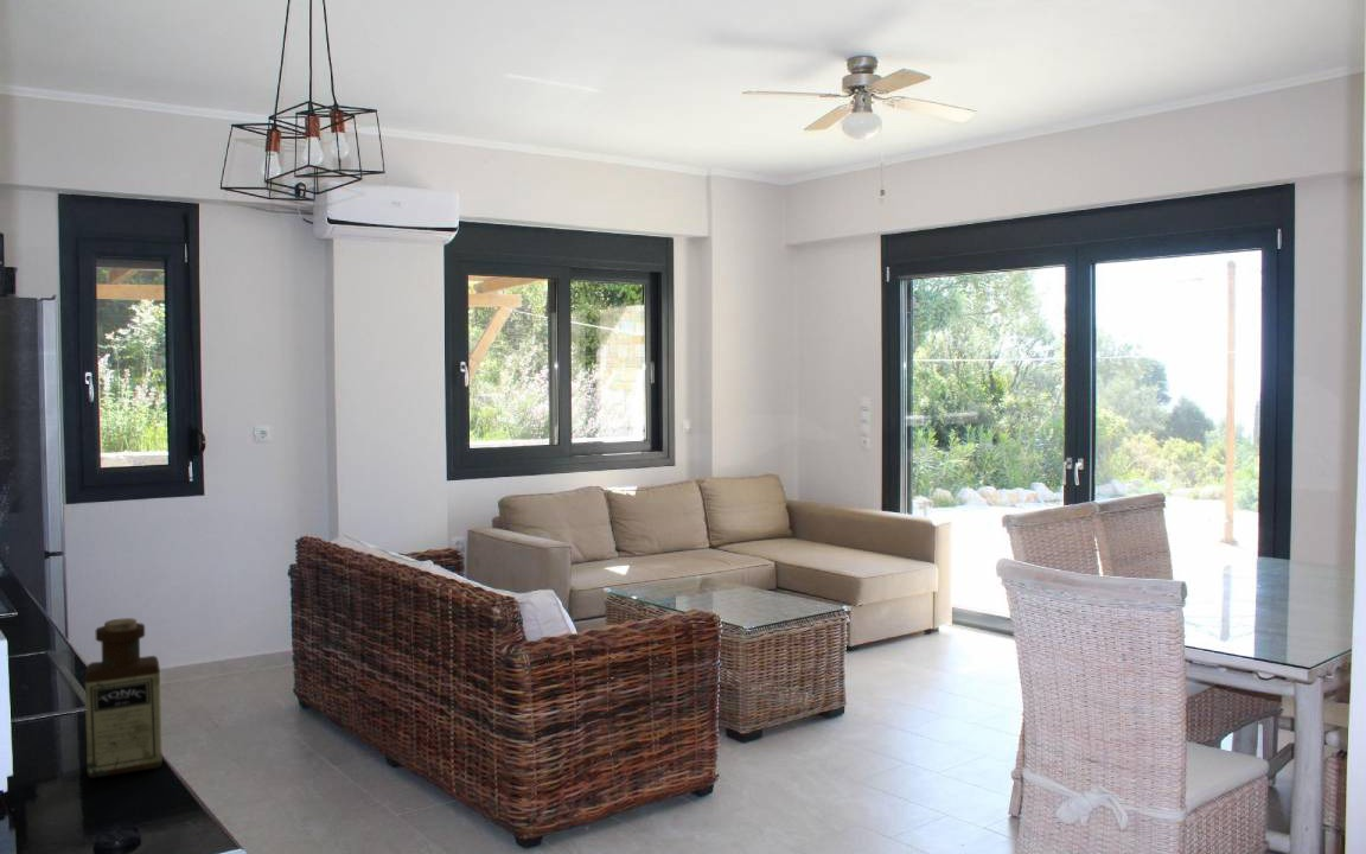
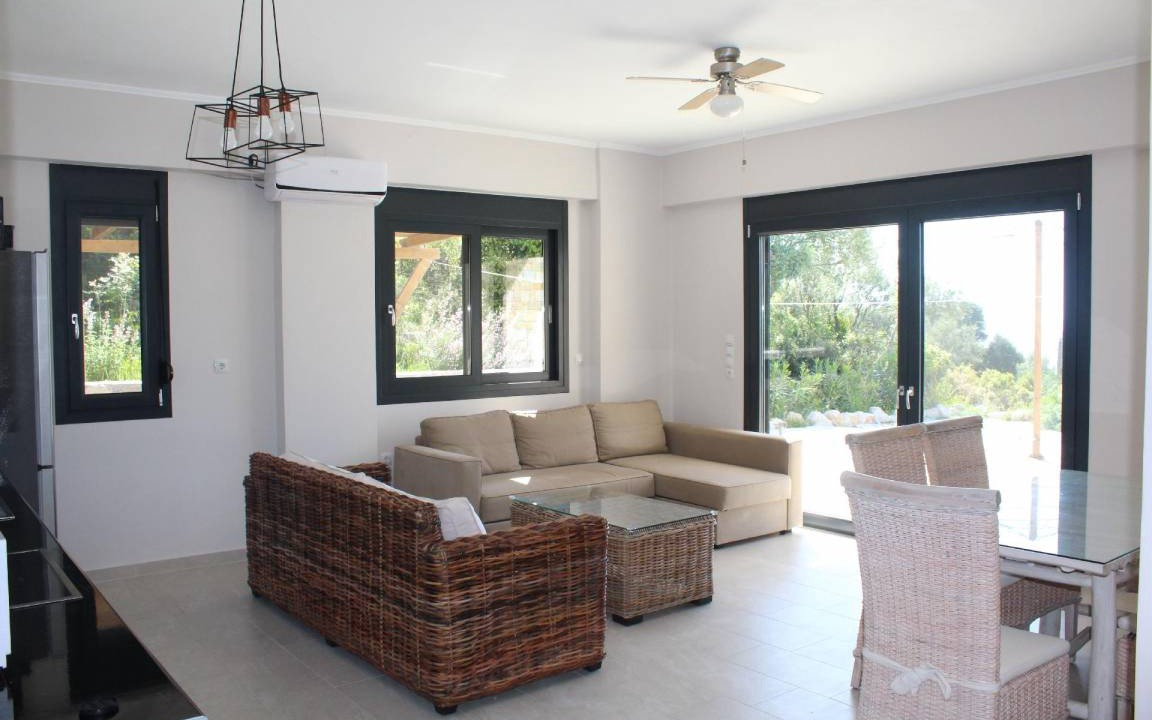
- bottle [84,617,162,779]
